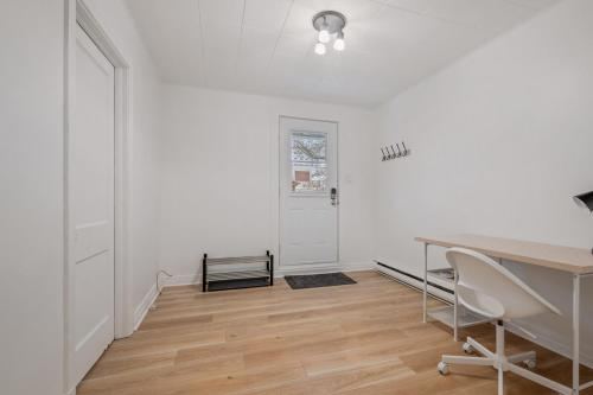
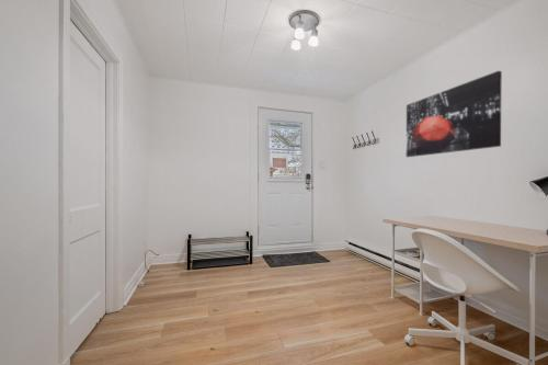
+ wall art [406,70,503,158]
